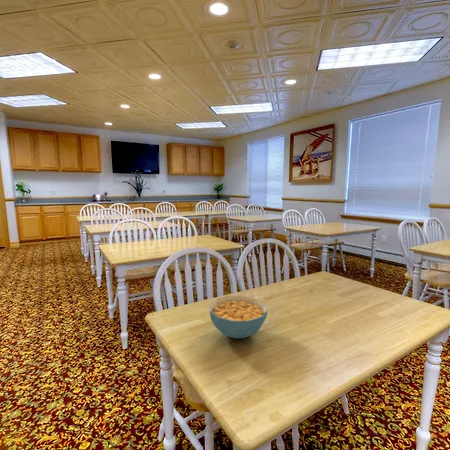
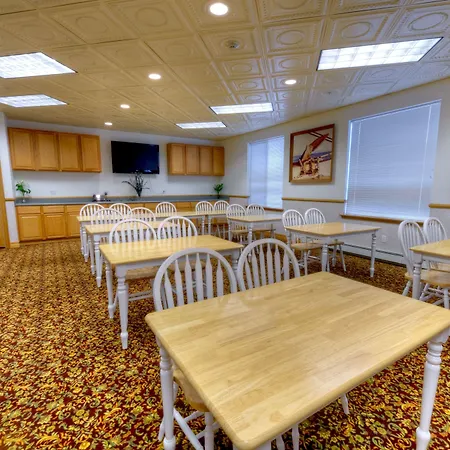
- cereal bowl [209,295,269,339]
